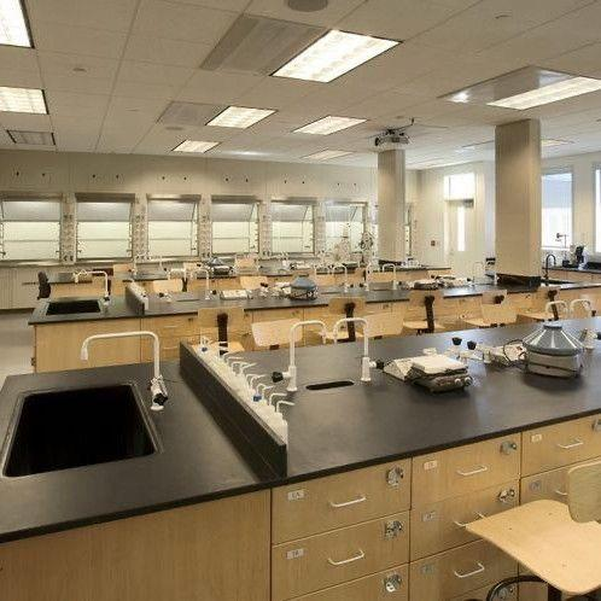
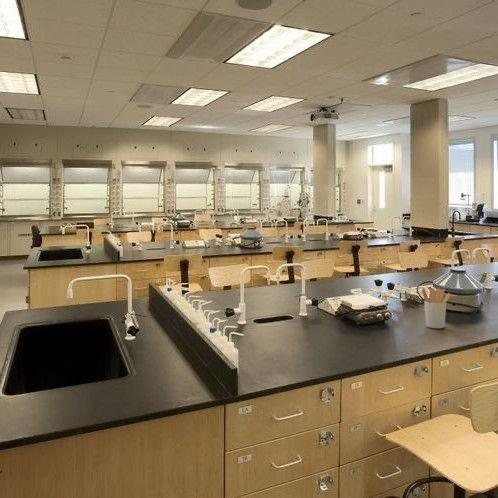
+ utensil holder [421,287,452,329]
